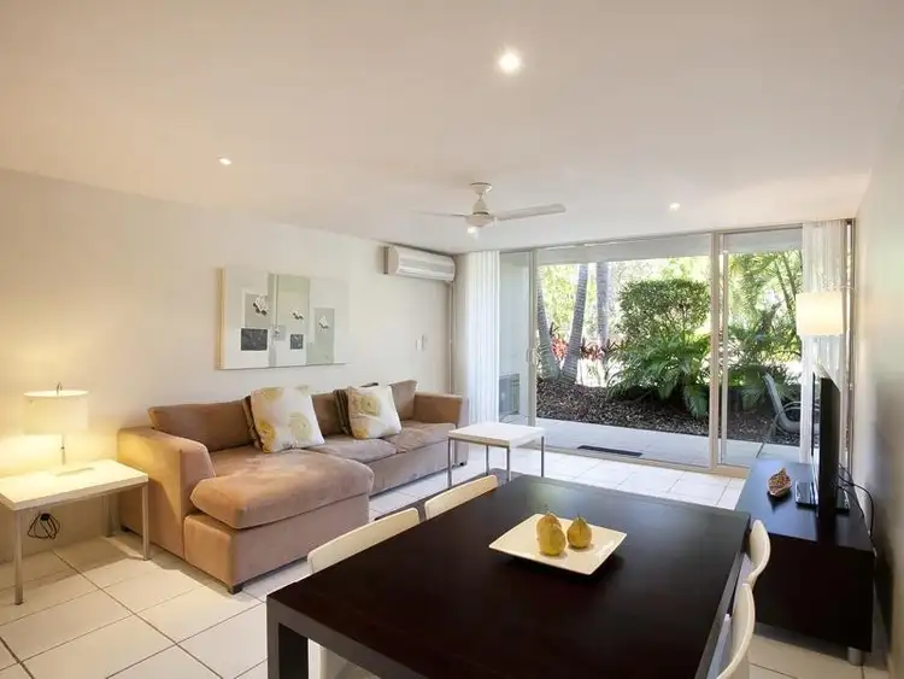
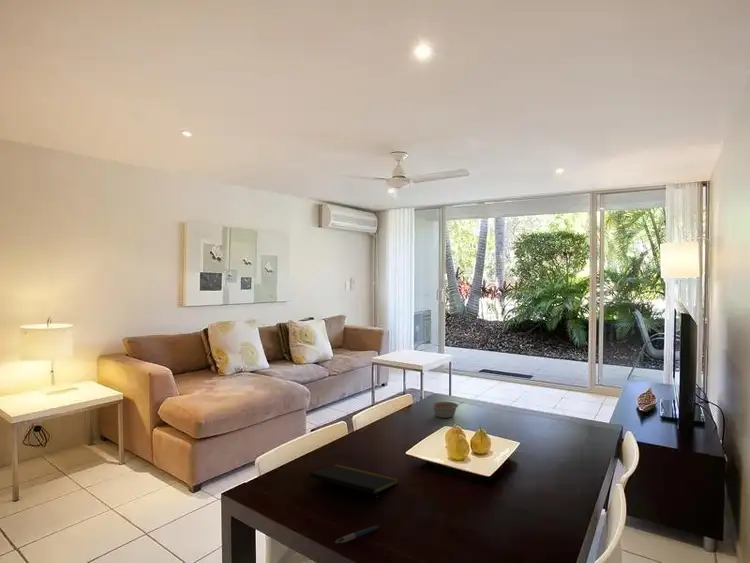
+ legume [430,400,464,419]
+ pen [334,525,380,544]
+ notepad [309,463,399,506]
